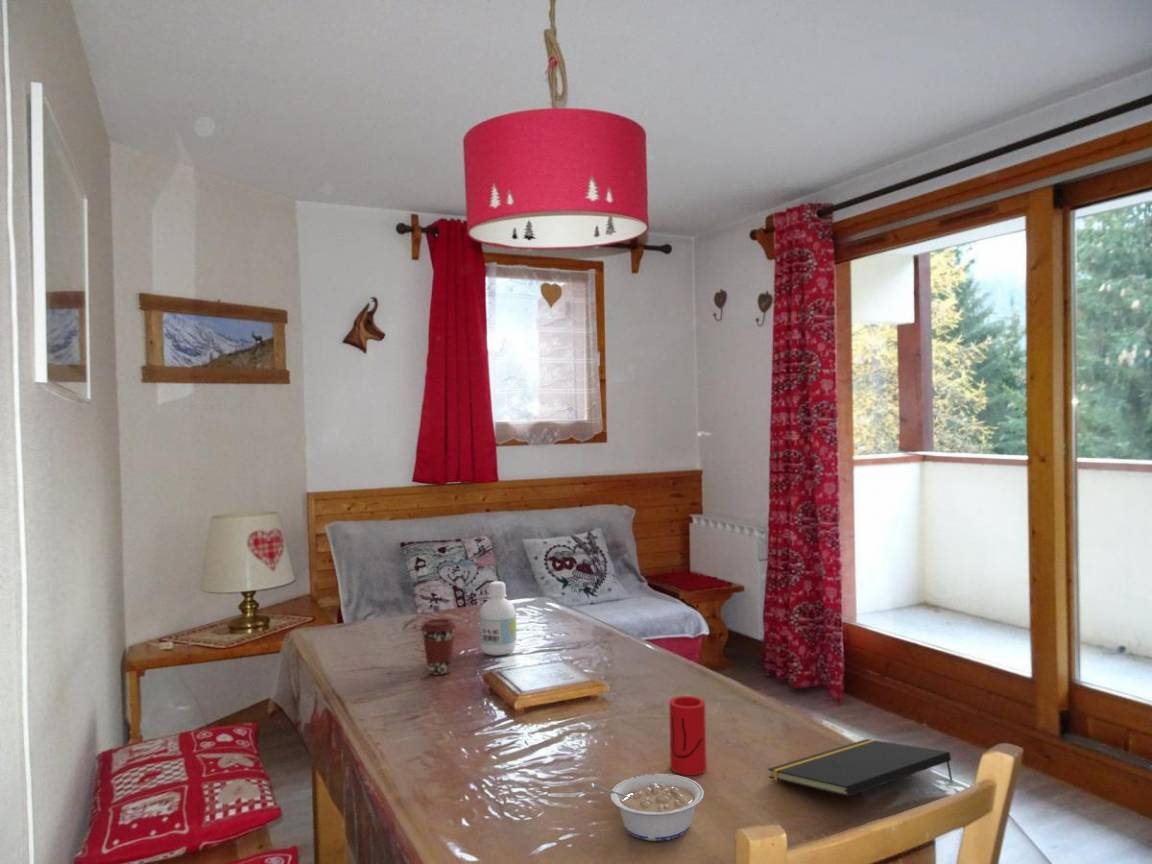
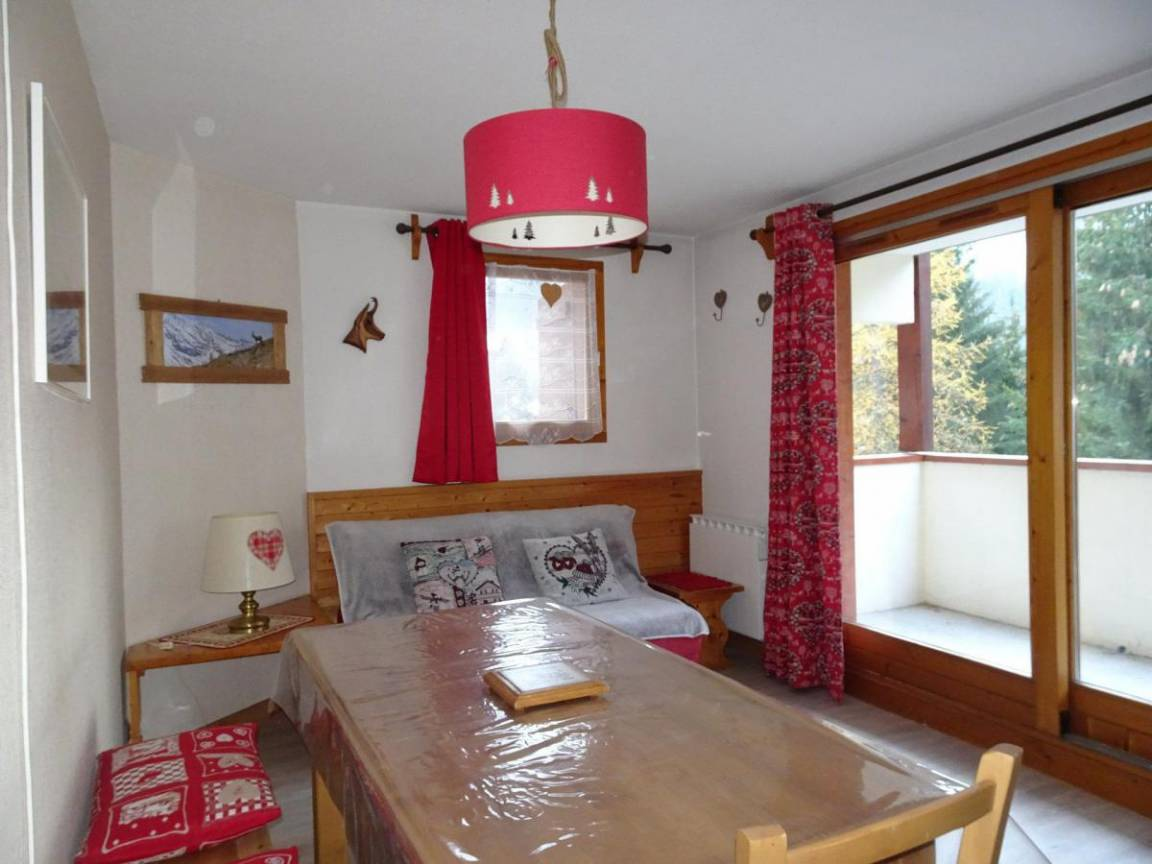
- cup [668,695,708,776]
- coffee cup [420,617,457,676]
- notepad [767,738,954,798]
- bottle [479,580,517,656]
- legume [590,773,705,842]
